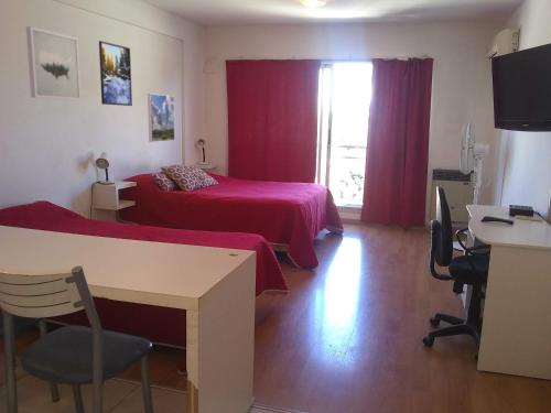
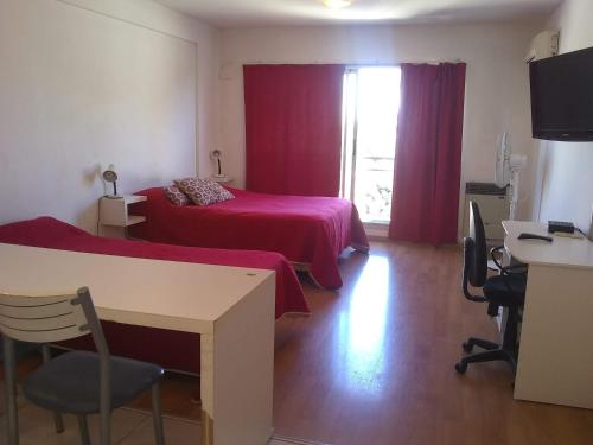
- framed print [147,93,176,143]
- wall art [25,25,83,101]
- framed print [98,40,133,107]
